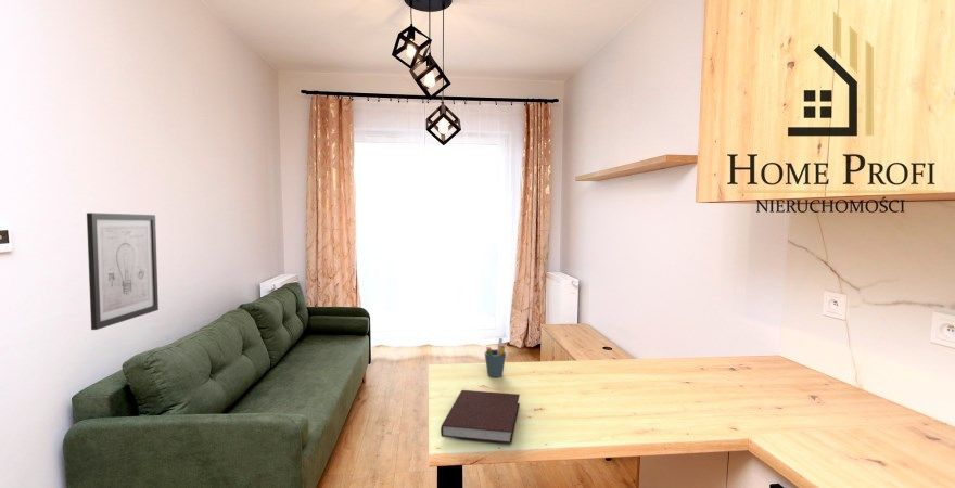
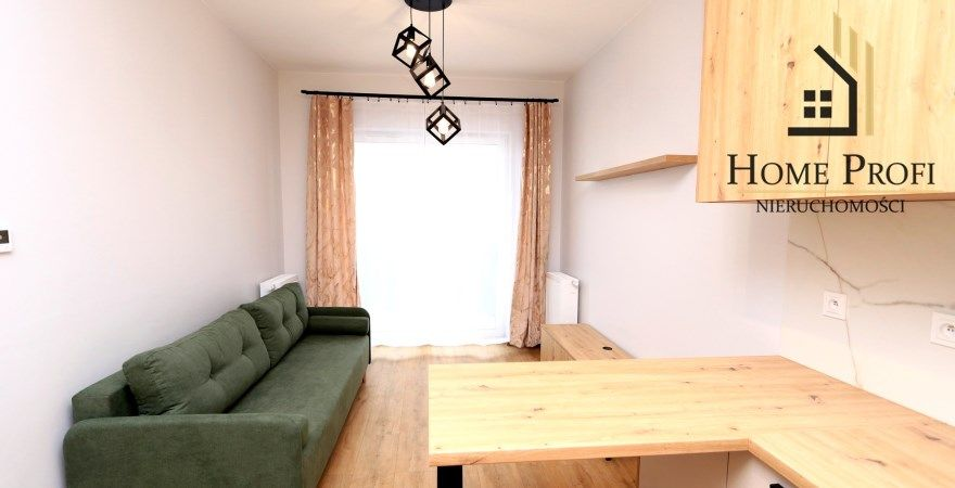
- wall art [86,211,160,331]
- pen holder [484,337,507,378]
- notebook [440,389,521,445]
